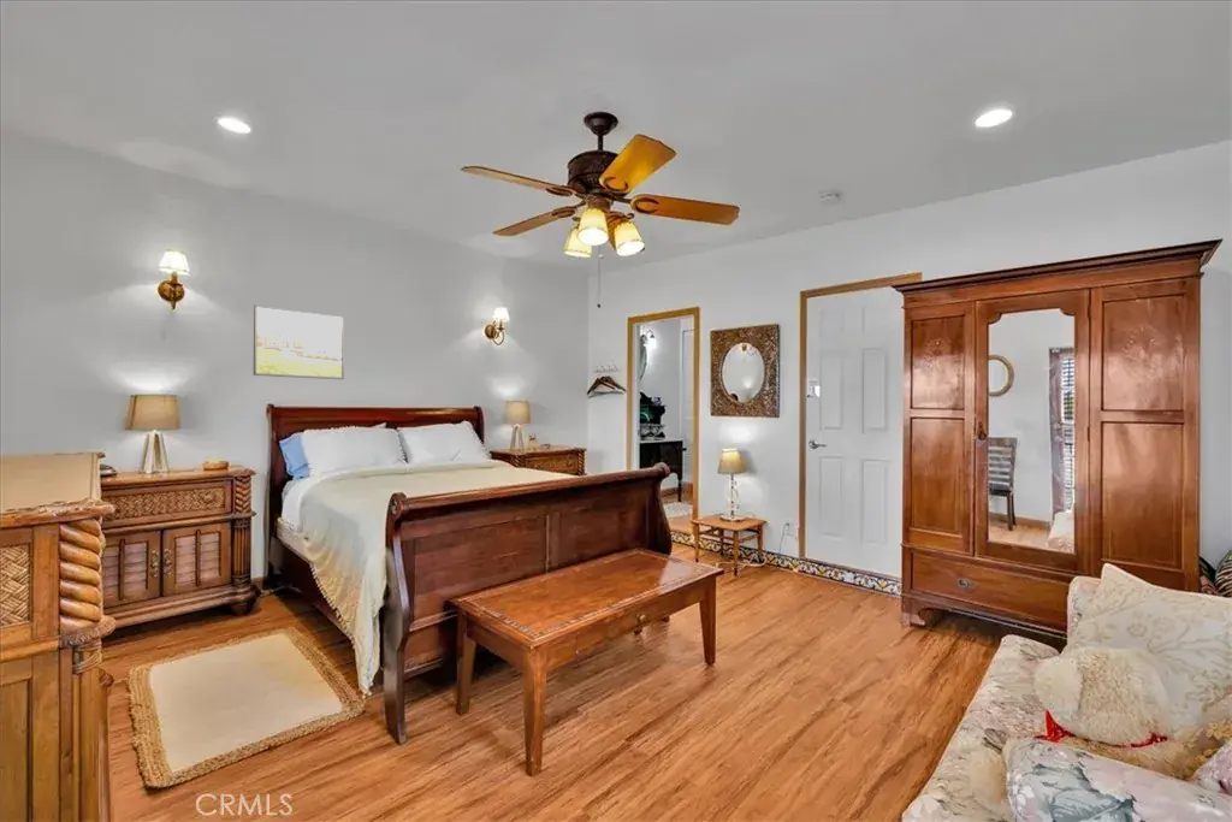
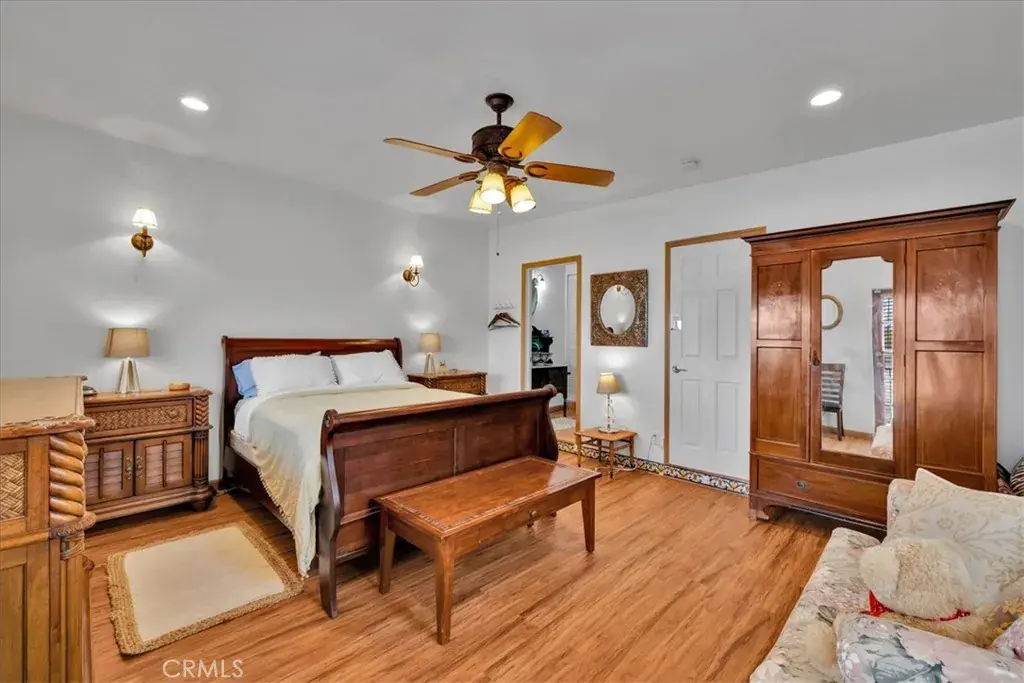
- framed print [253,303,345,380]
